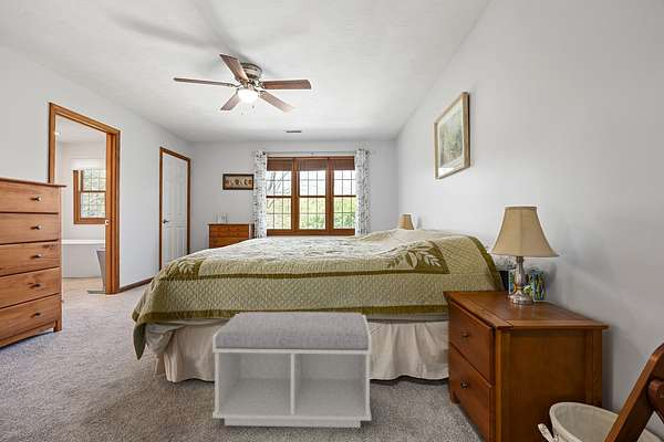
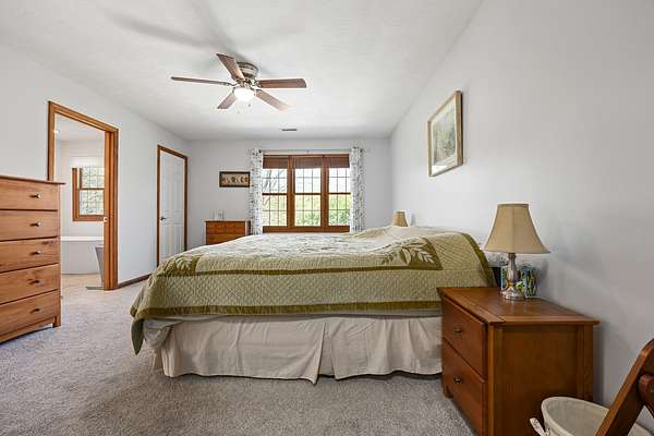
- bench [211,311,373,429]
